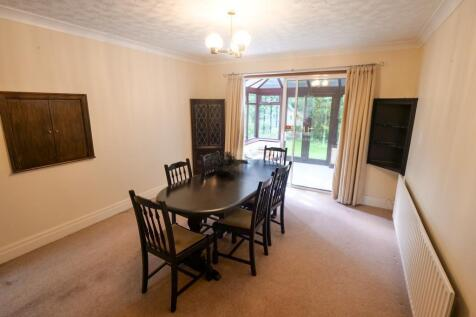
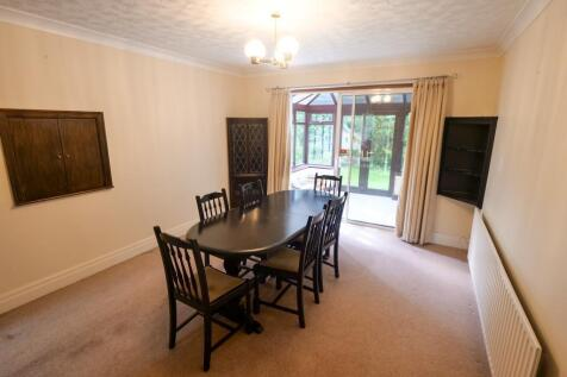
- plant [203,150,252,181]
